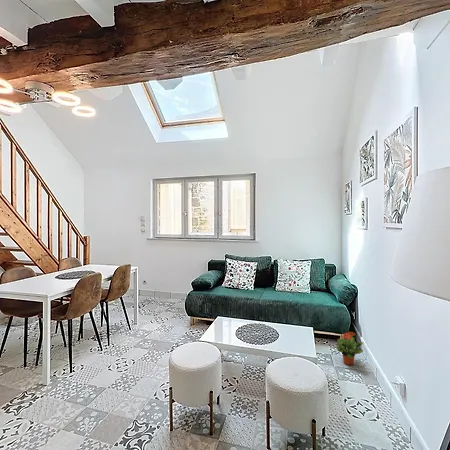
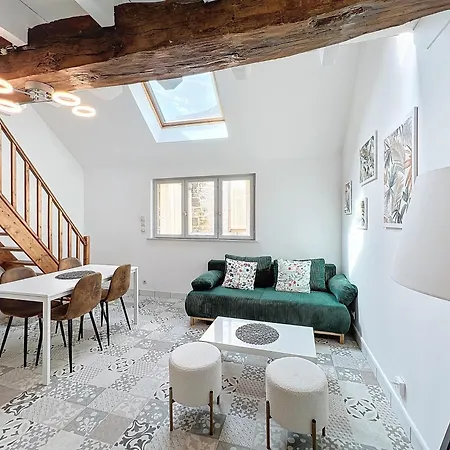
- potted plant [334,331,364,366]
